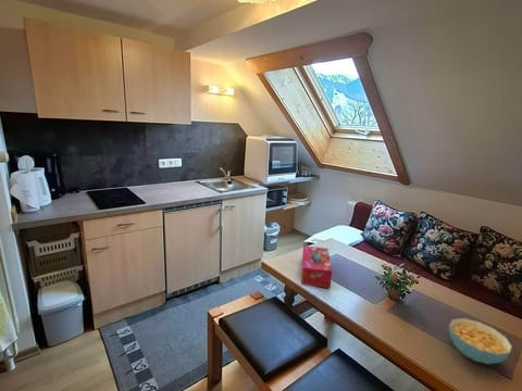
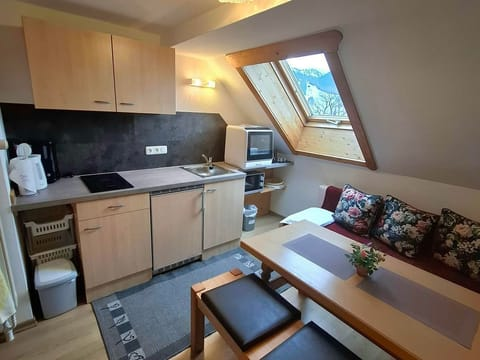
- cereal bowl [448,317,513,365]
- tissue box [300,245,333,289]
